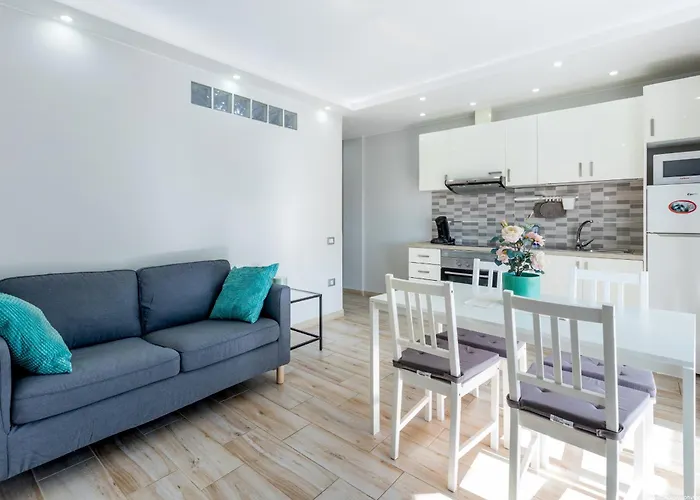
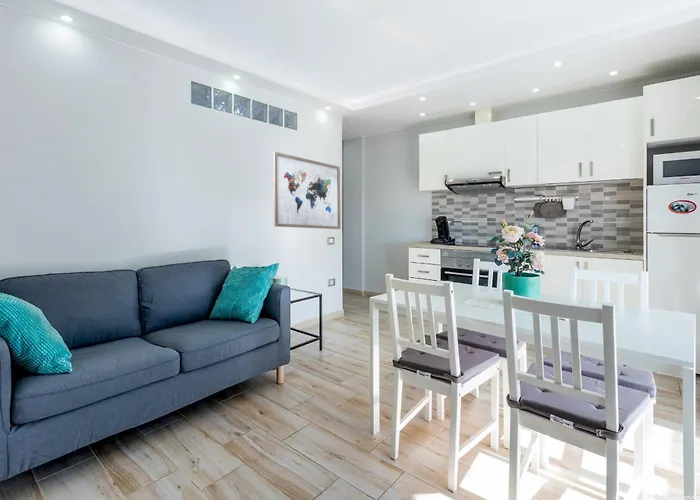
+ wall art [273,151,341,230]
